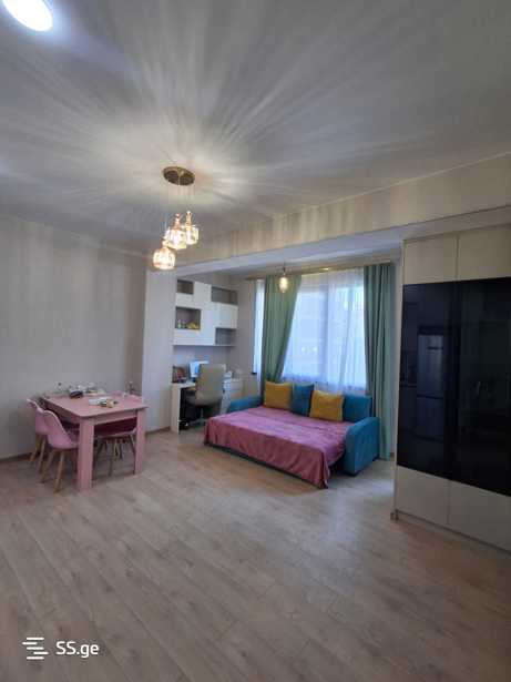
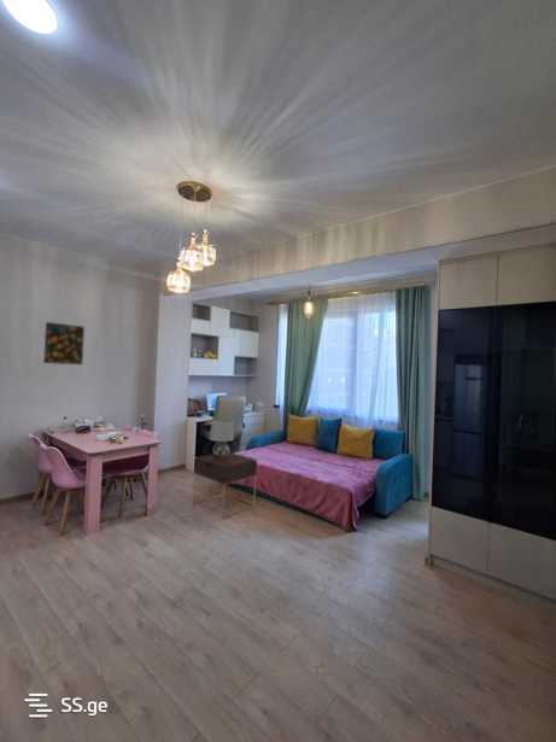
+ table lamp [209,417,235,457]
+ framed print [42,321,86,366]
+ nightstand [192,451,258,520]
